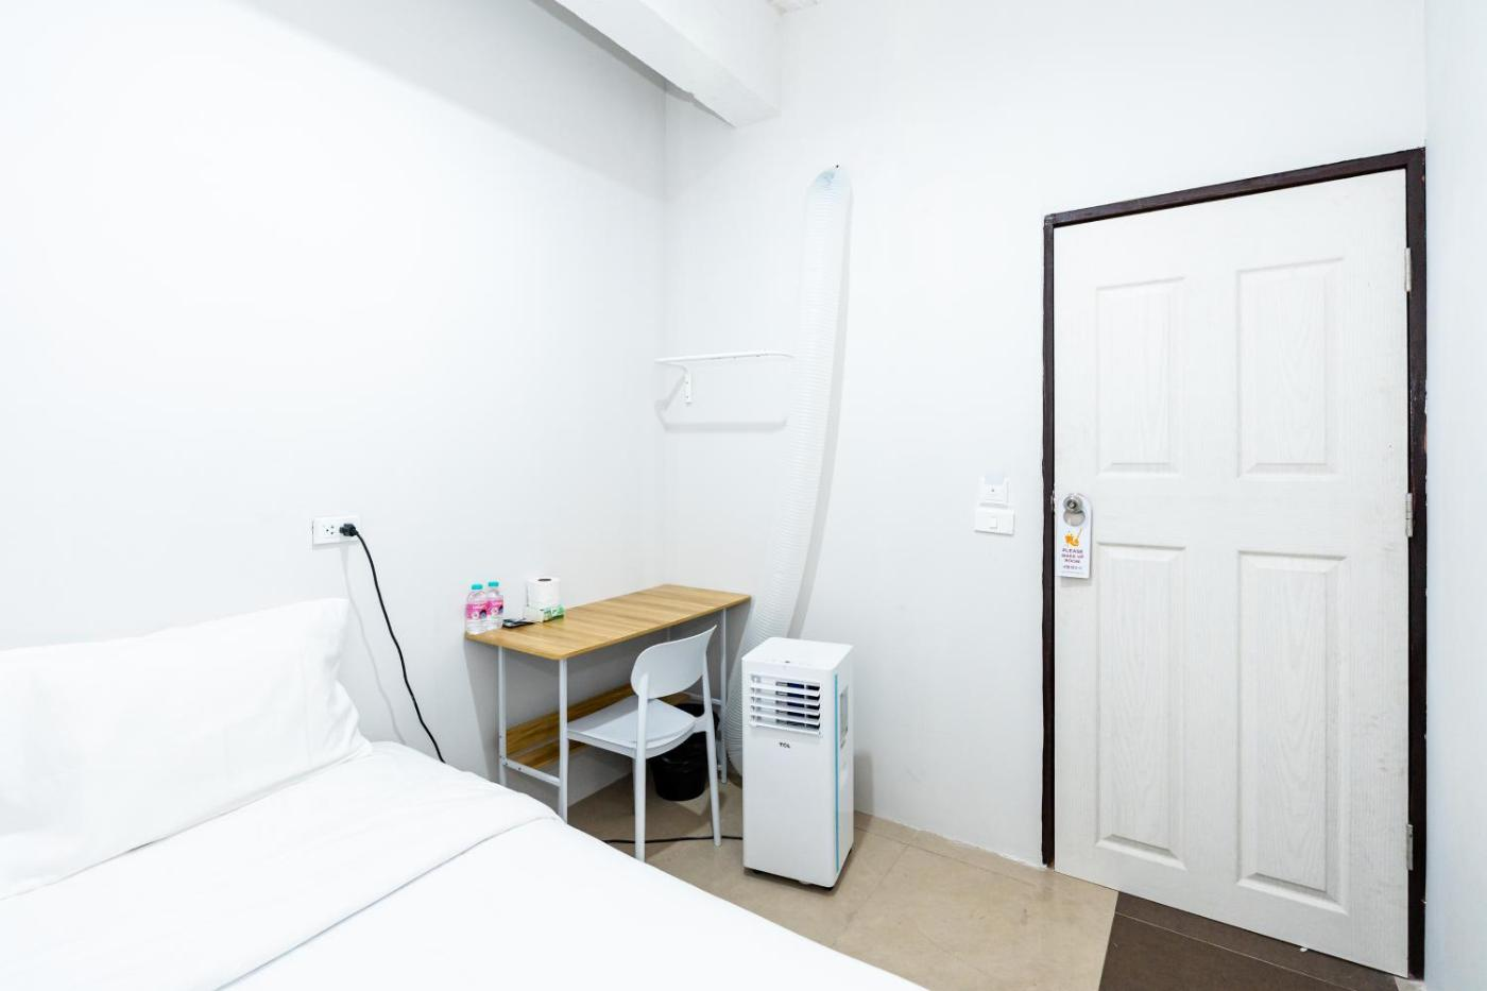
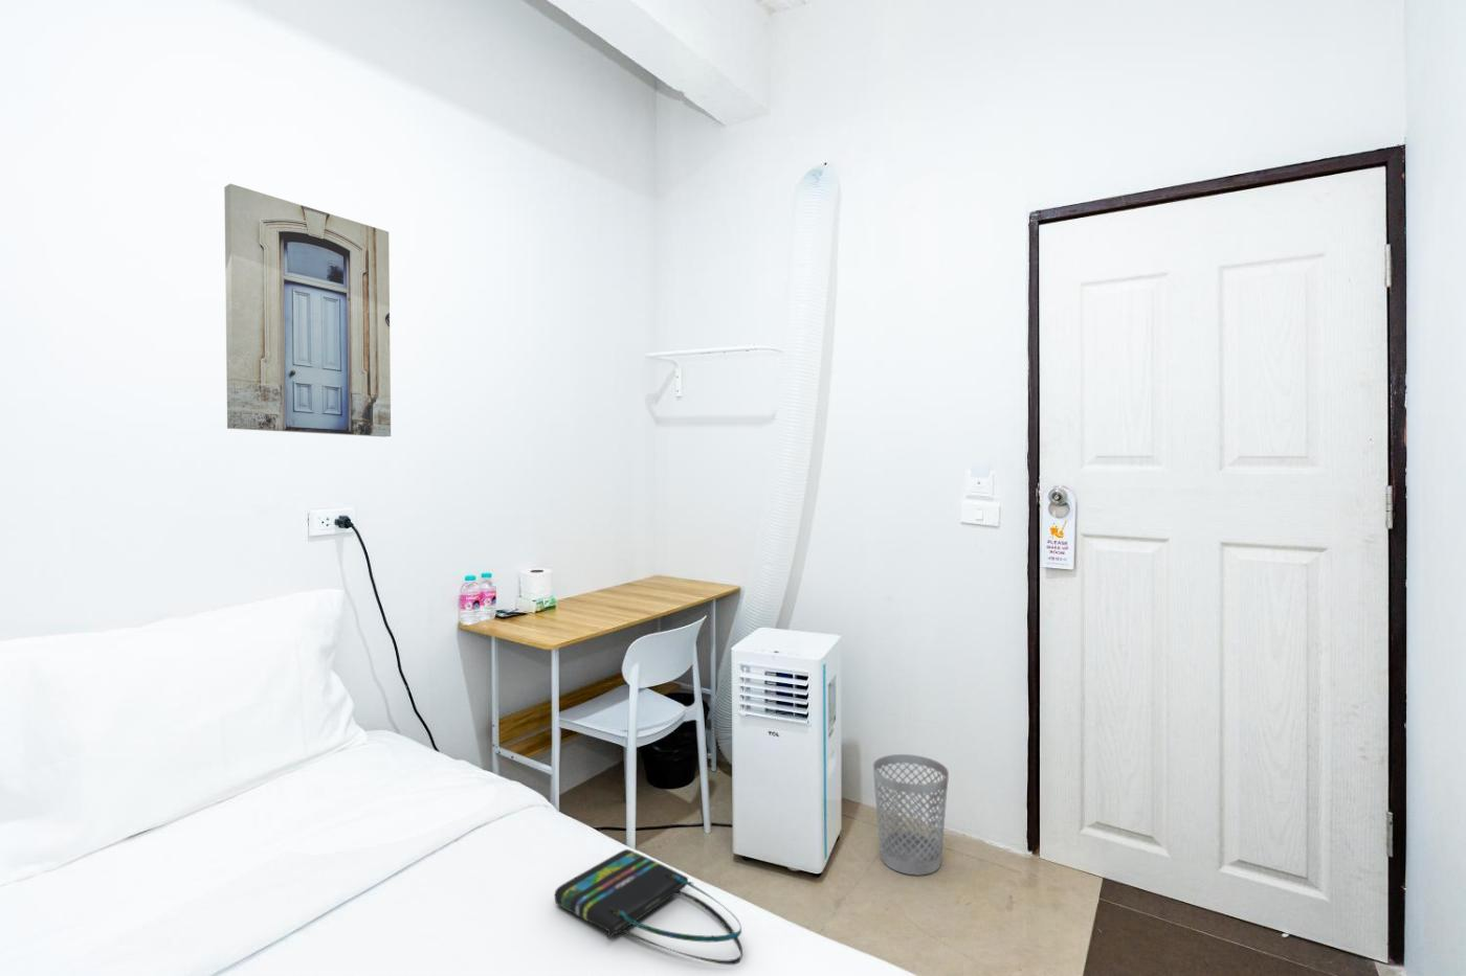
+ wall art [223,183,391,438]
+ tote bag [554,849,743,965]
+ wastebasket [872,753,949,877]
